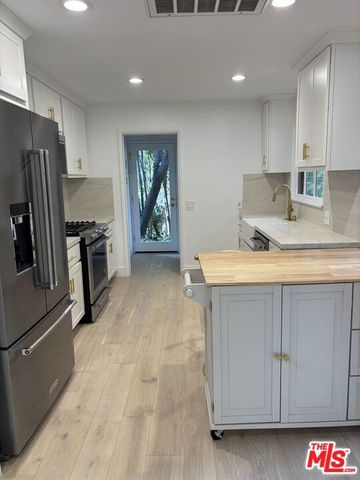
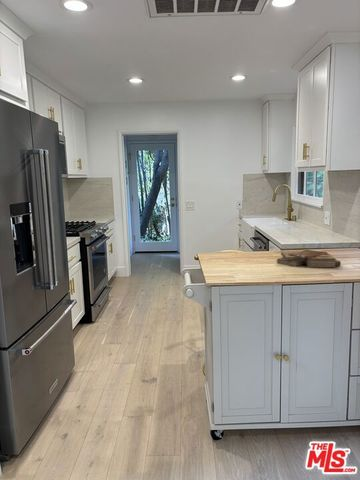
+ clipboard [276,249,342,268]
